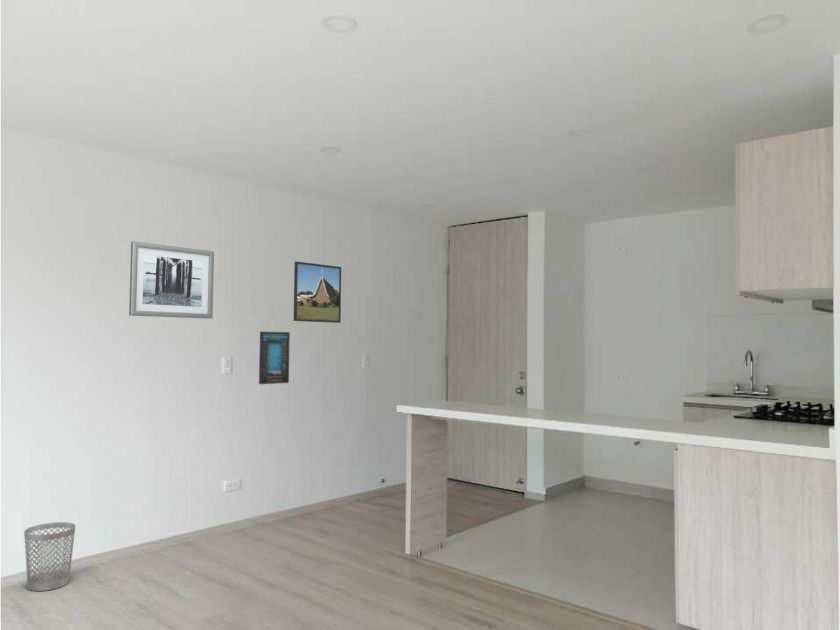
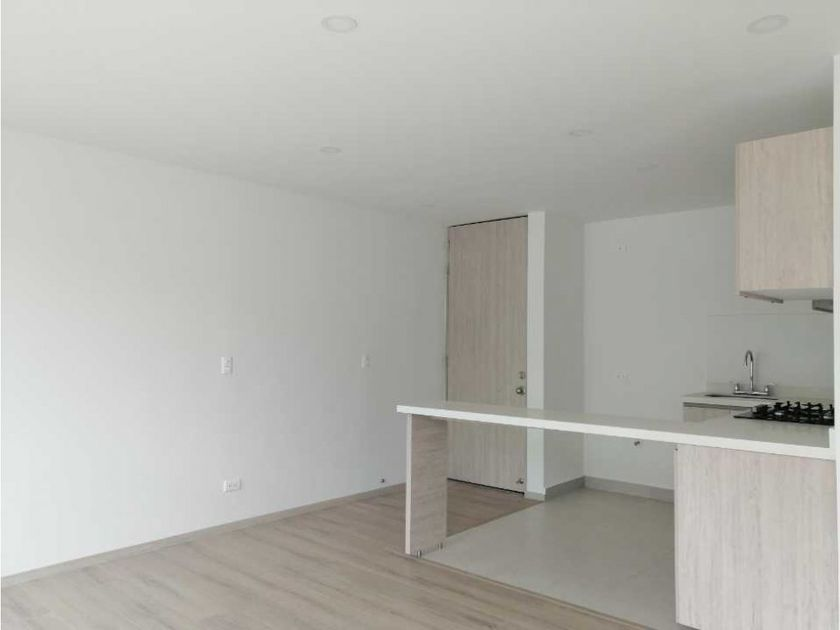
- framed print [258,331,291,385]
- wall art [128,240,215,320]
- wastebasket [23,521,77,592]
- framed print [293,260,342,324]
